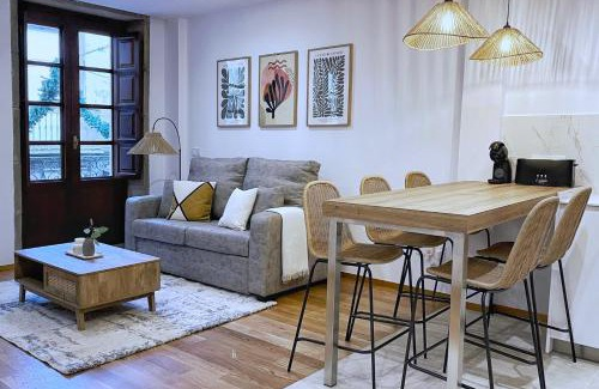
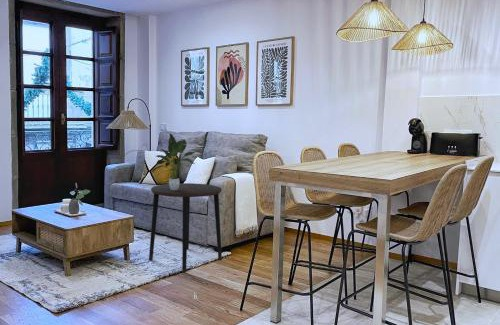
+ potted plant [151,133,196,190]
+ side table [148,182,223,273]
